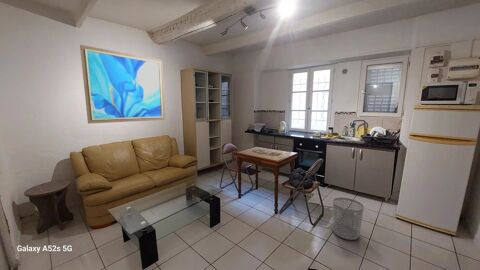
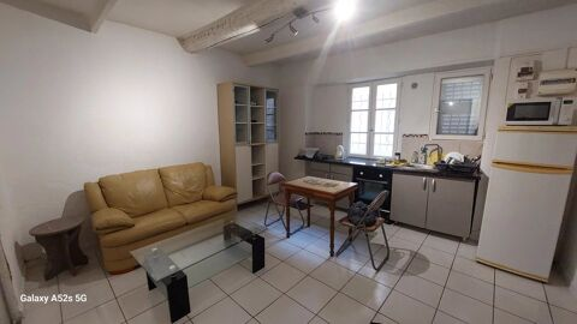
- wall art [79,44,166,125]
- waste bin [331,197,365,241]
